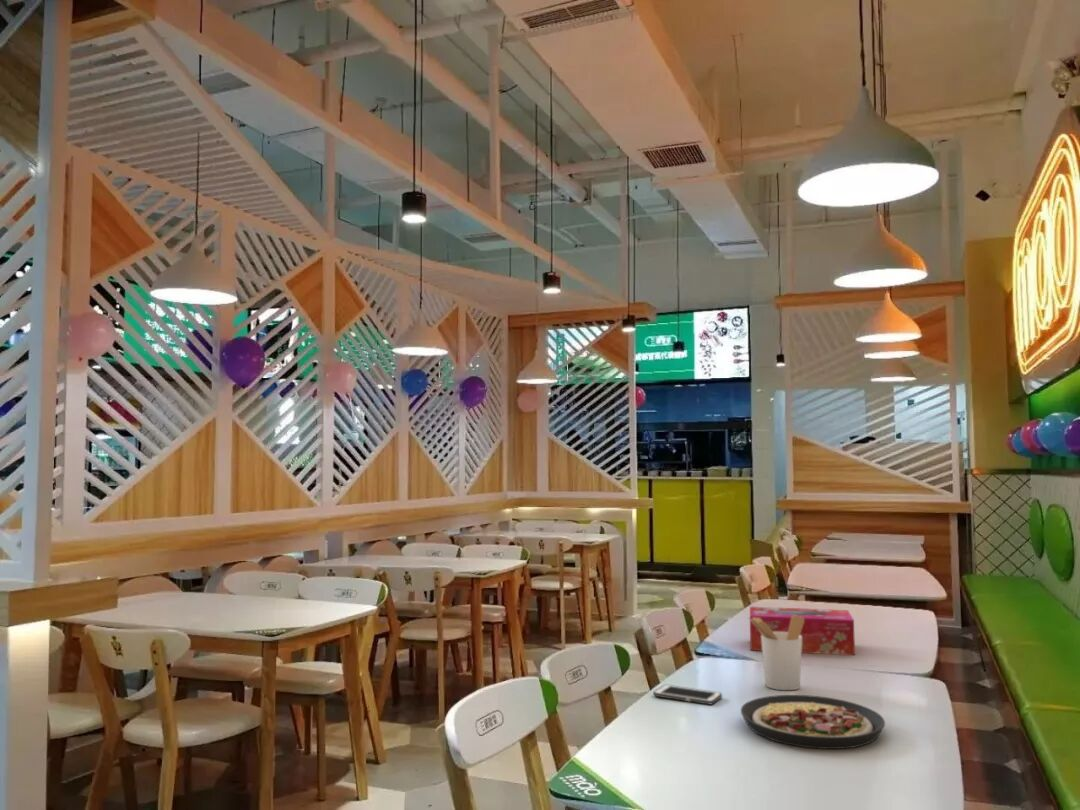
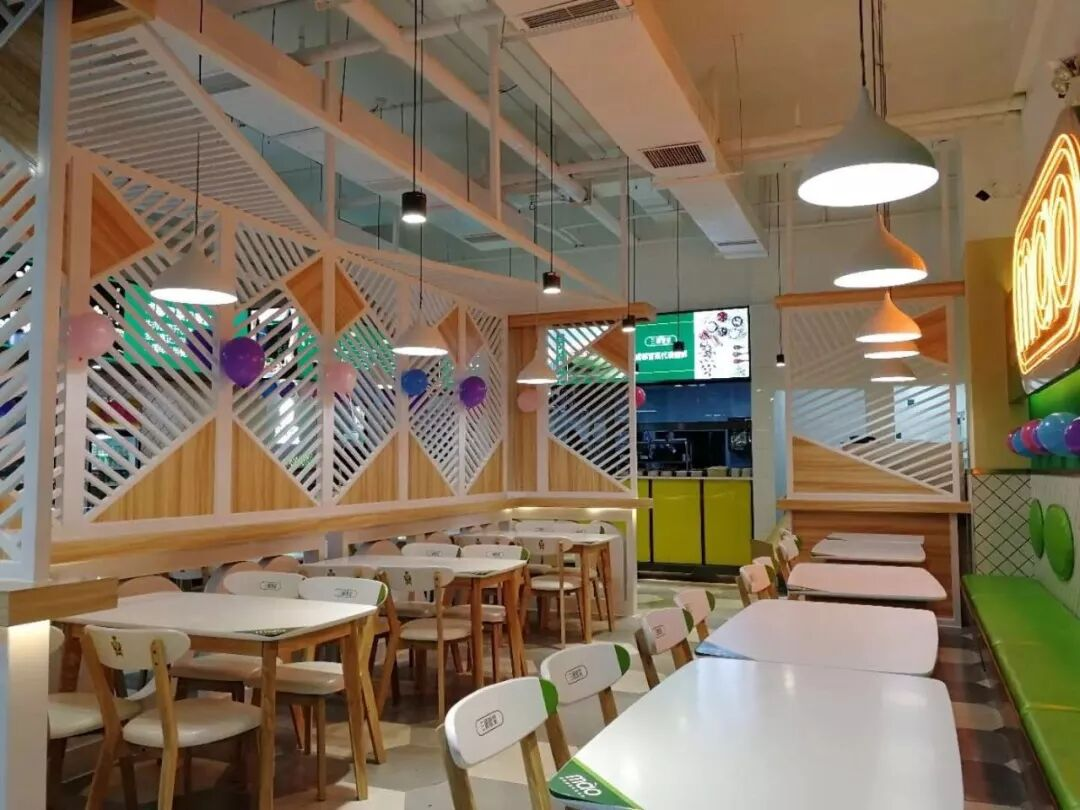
- cell phone [652,684,723,705]
- tissue box [749,606,856,656]
- plate [740,694,886,750]
- utensil holder [747,615,804,691]
